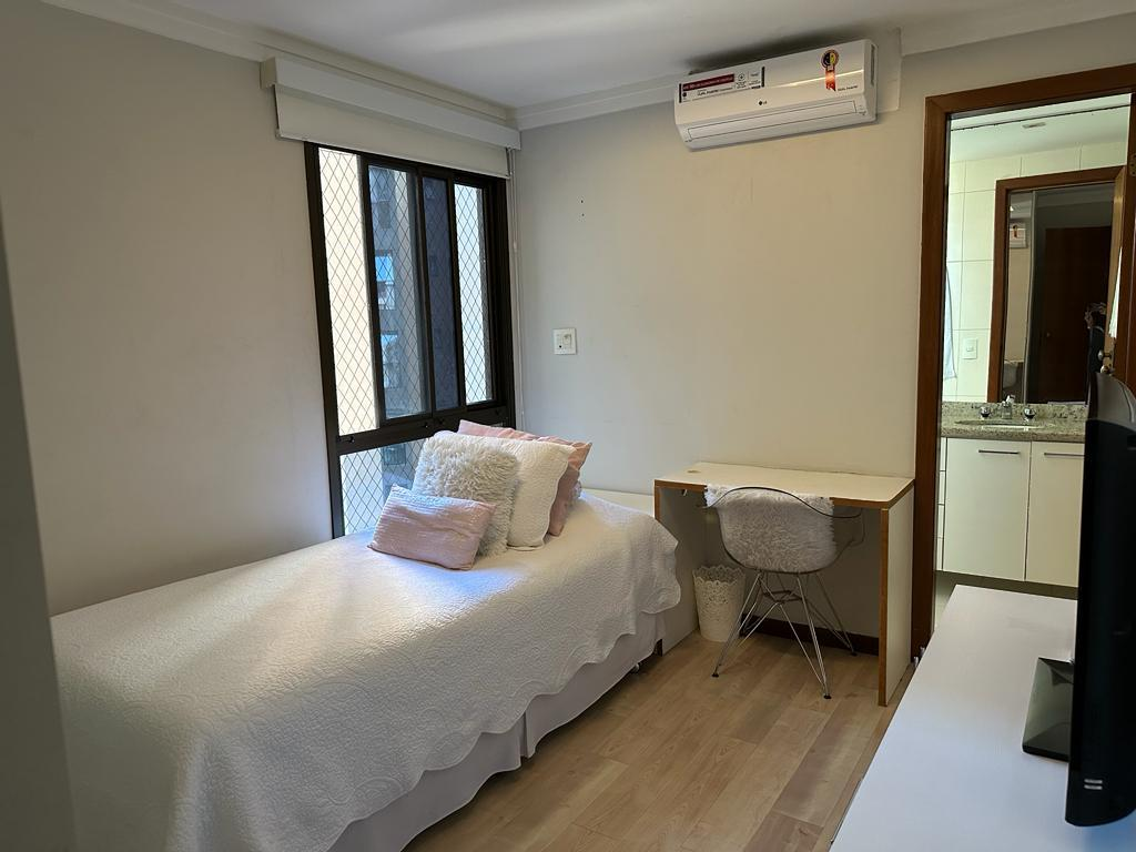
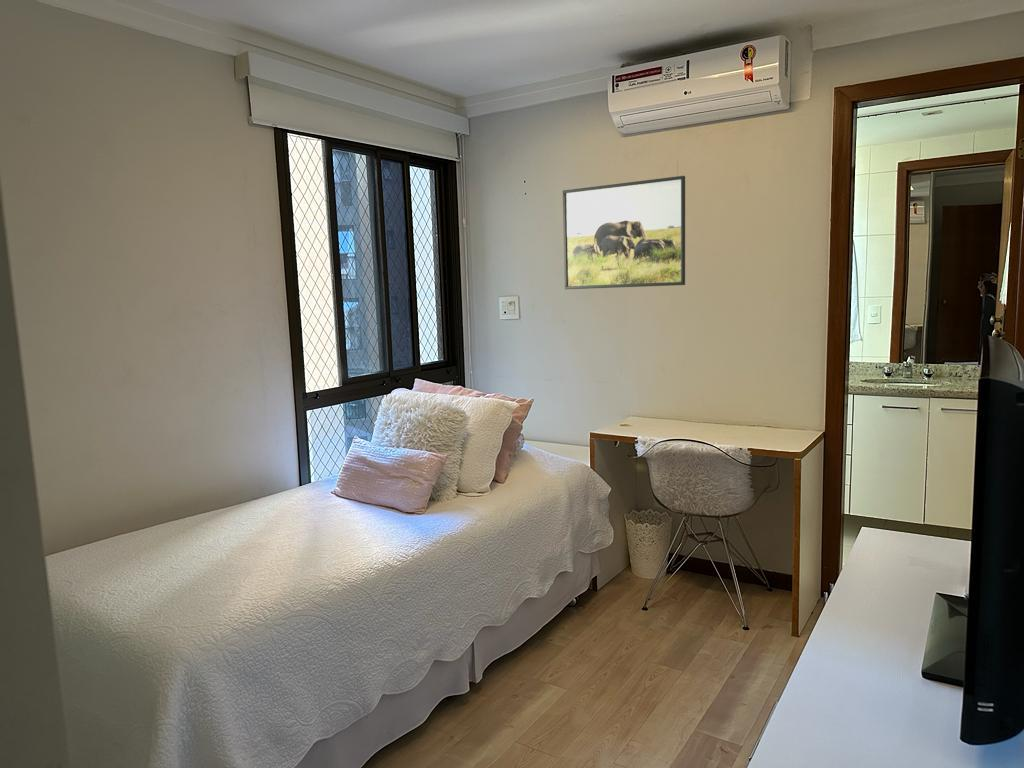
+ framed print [562,175,686,290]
